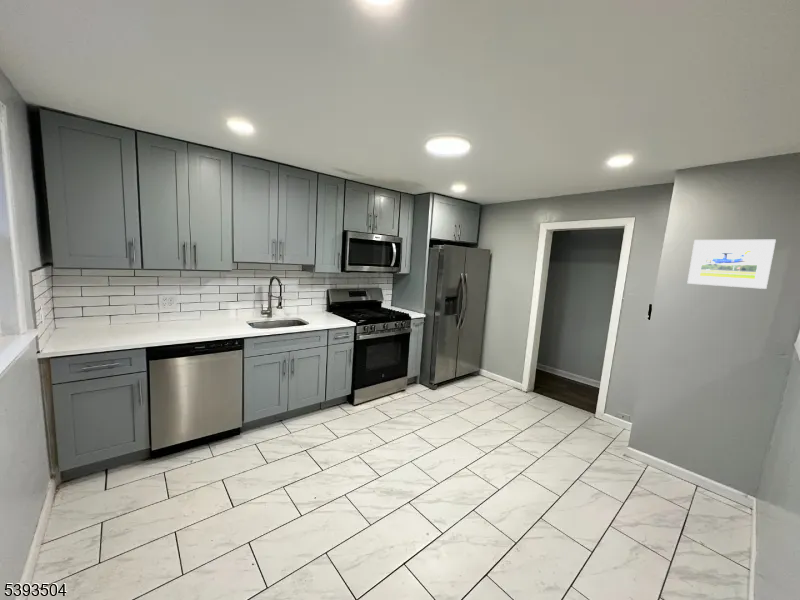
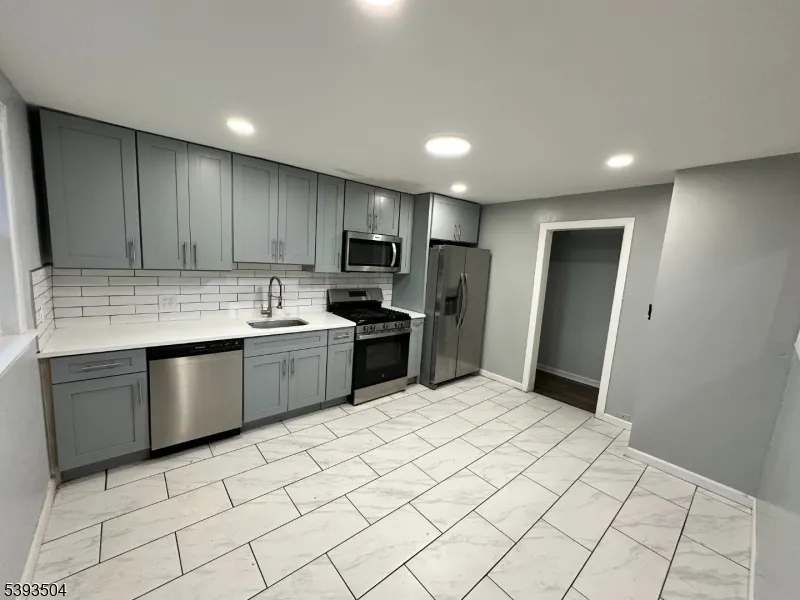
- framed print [686,239,777,290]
